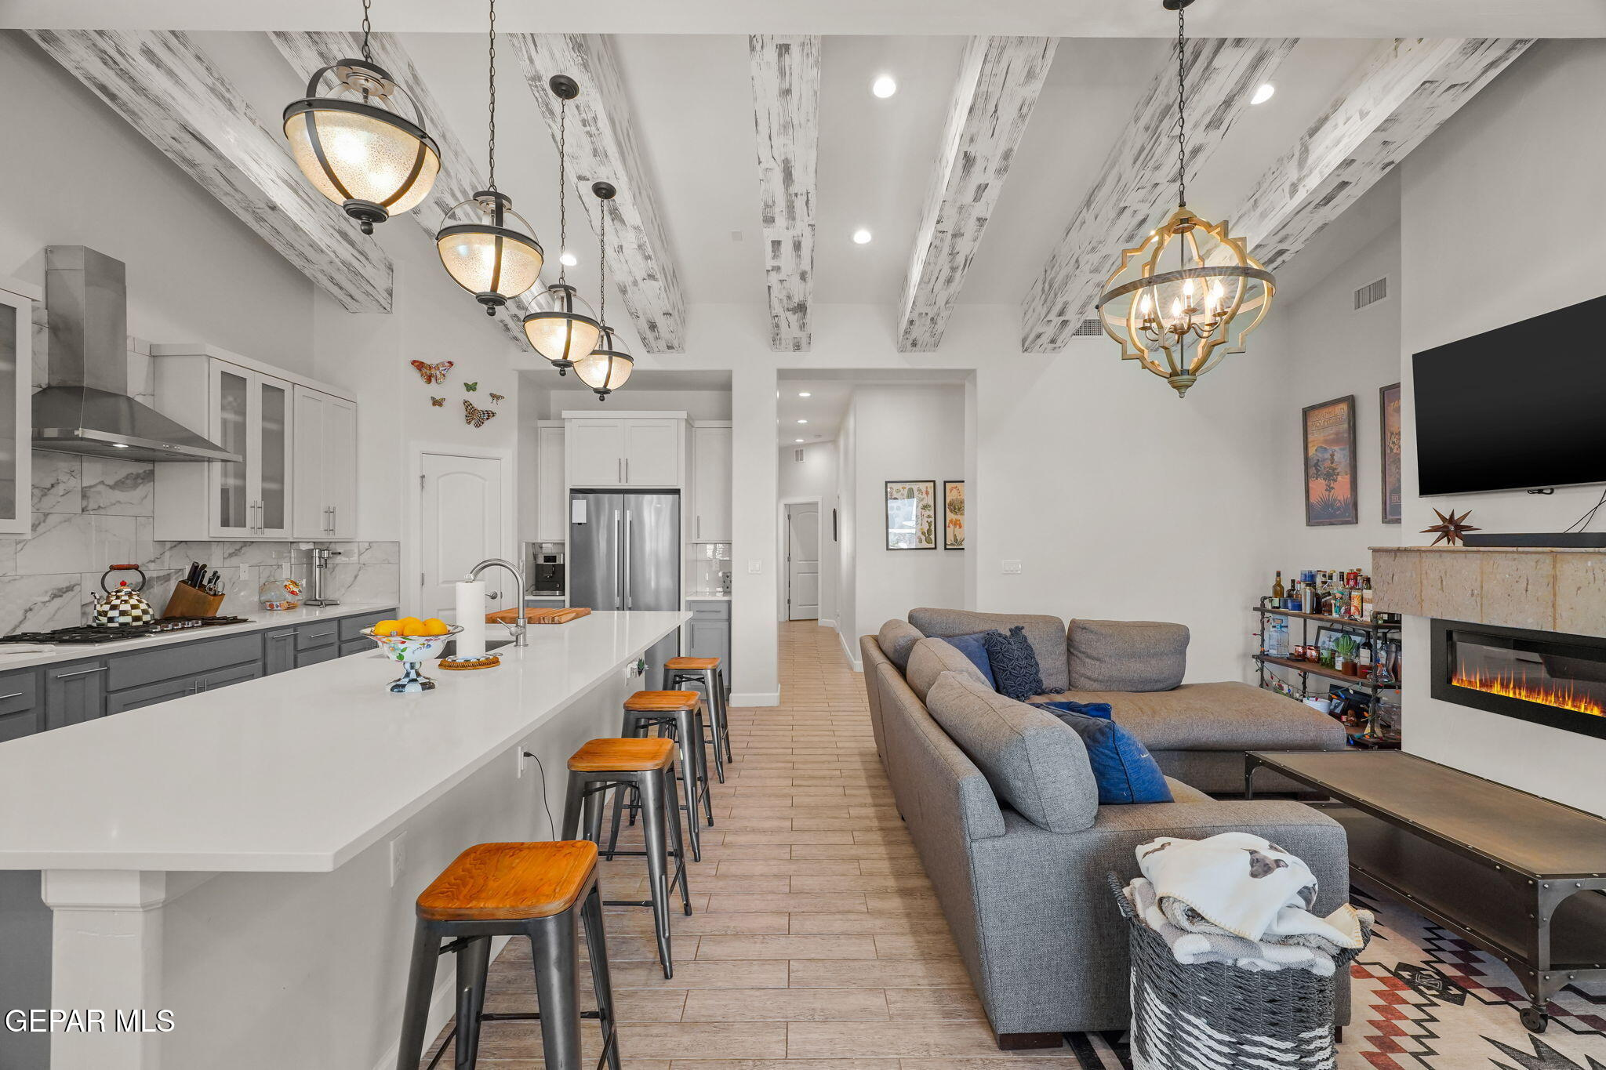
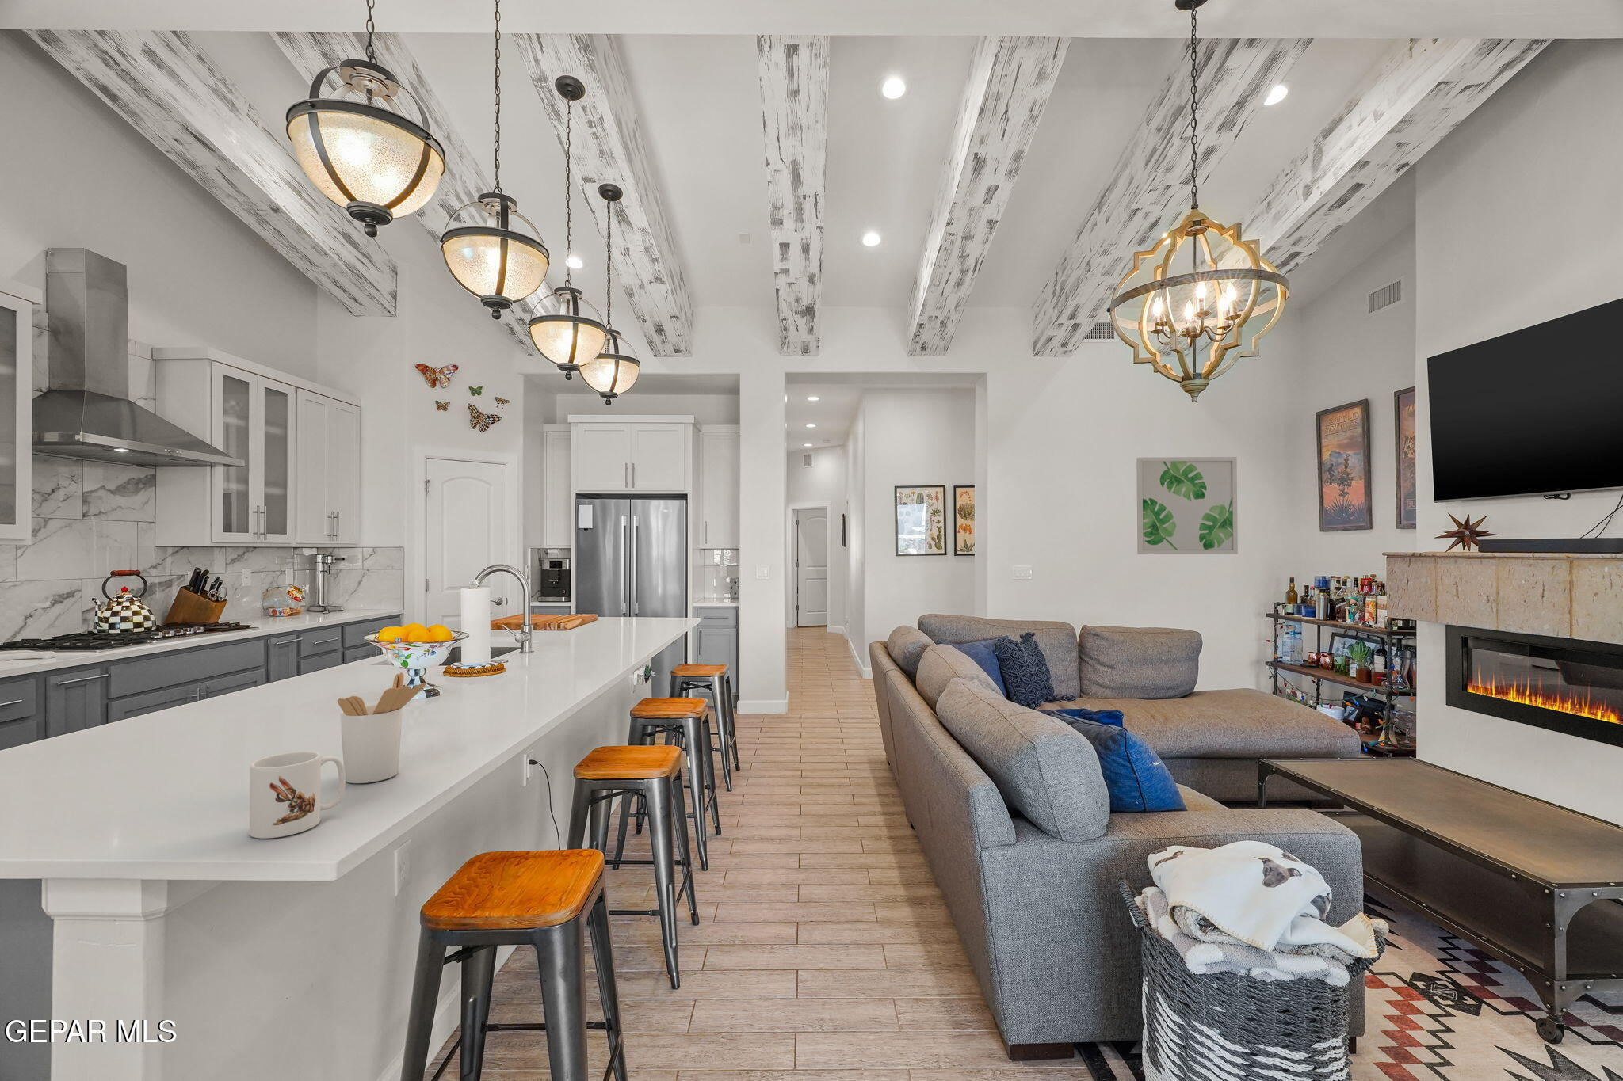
+ wall art [1135,456,1238,555]
+ mug [249,750,346,840]
+ utensil holder [337,672,426,784]
